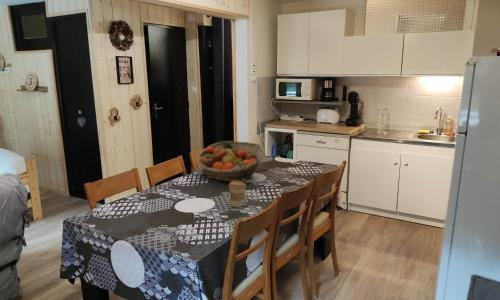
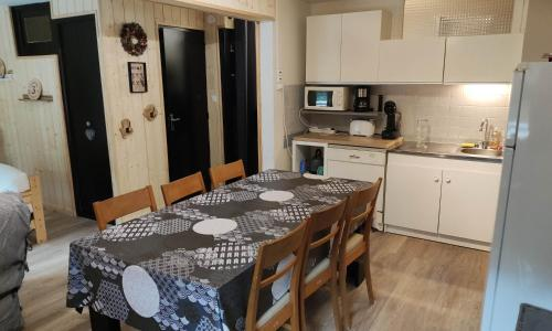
- coffee cup [228,181,247,208]
- fruit basket [195,140,266,182]
